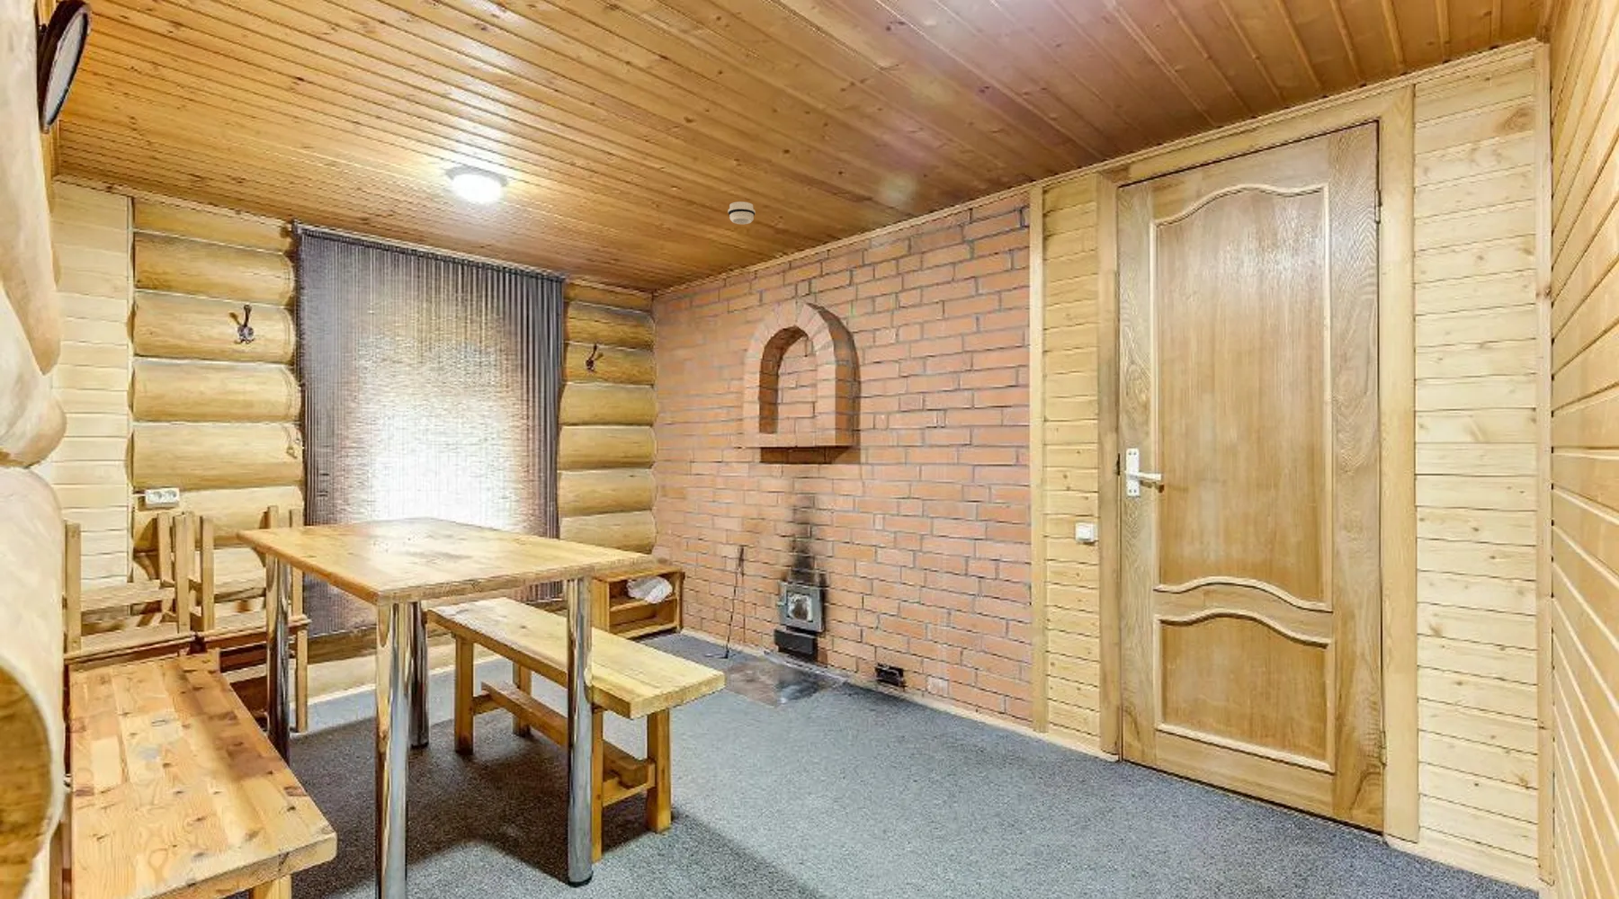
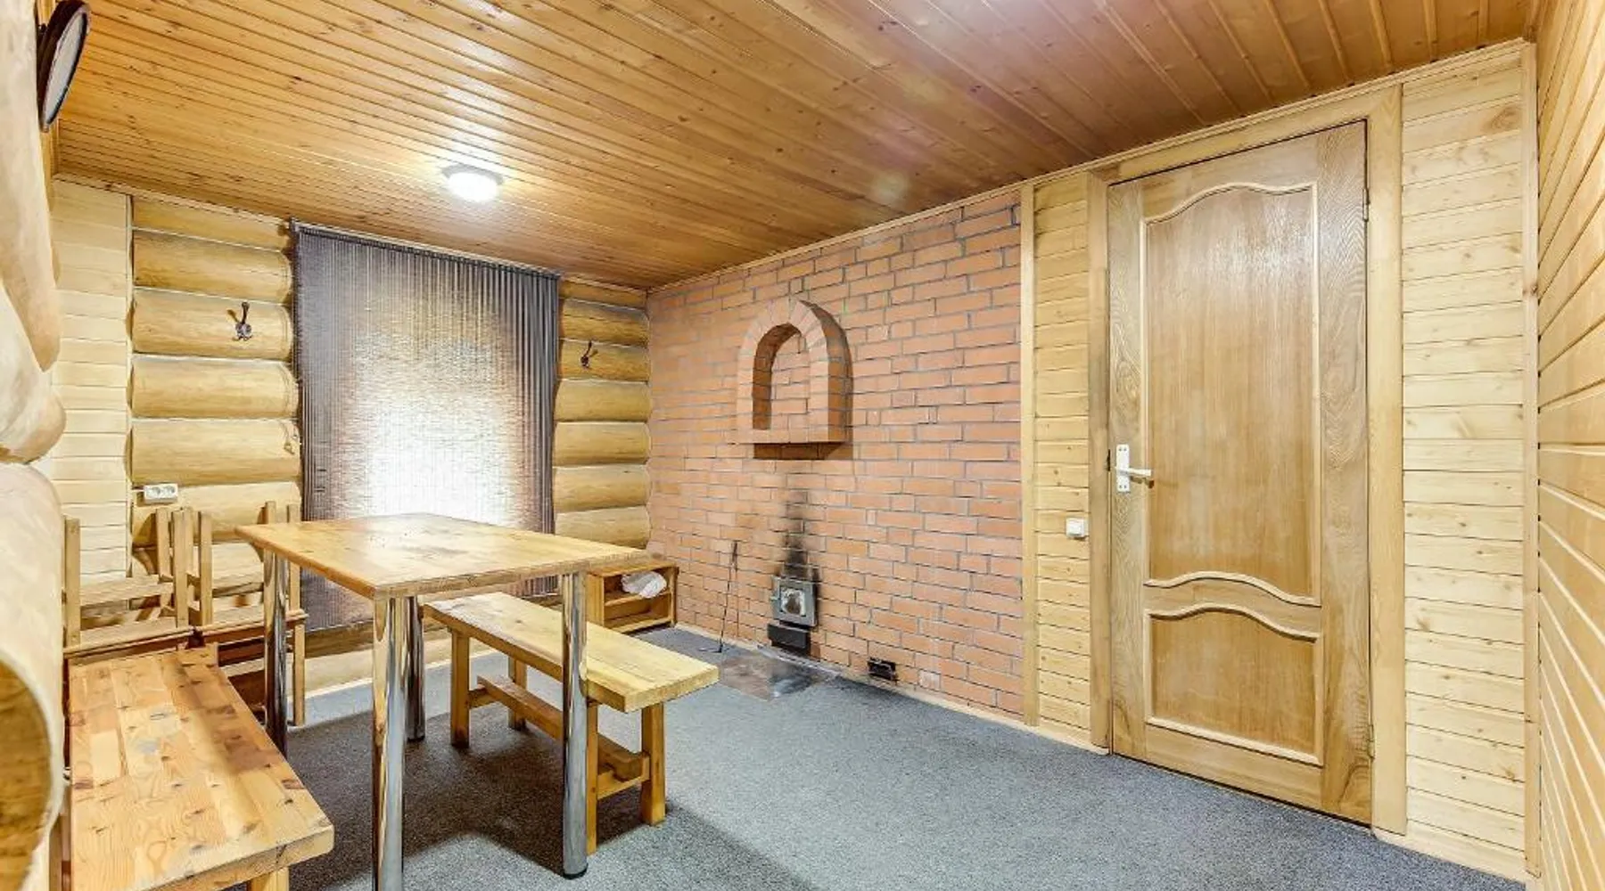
- smoke detector [726,200,756,225]
